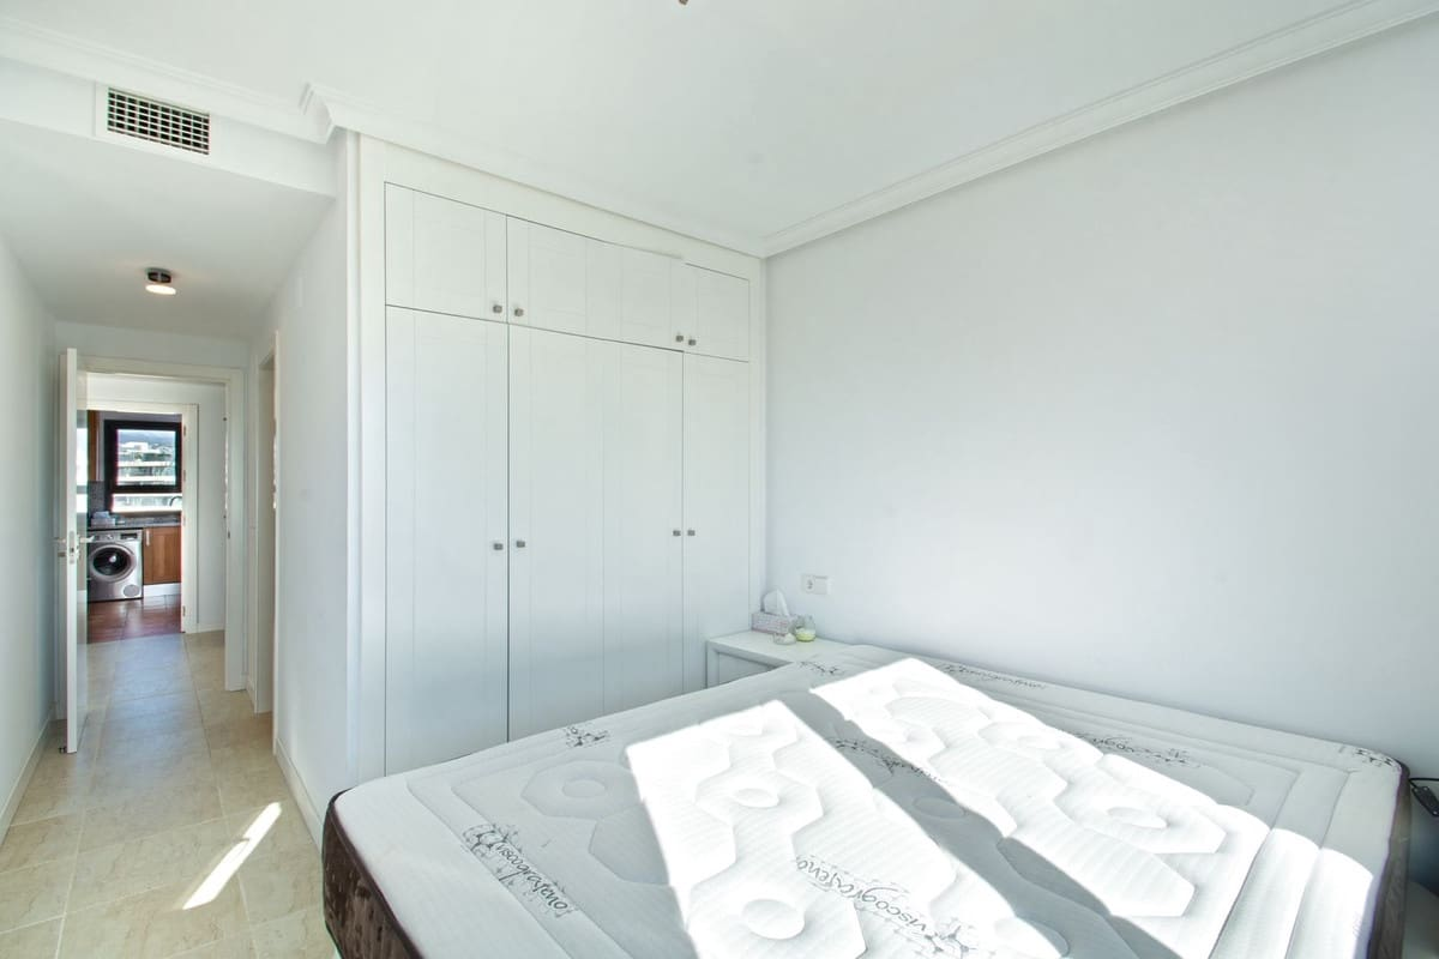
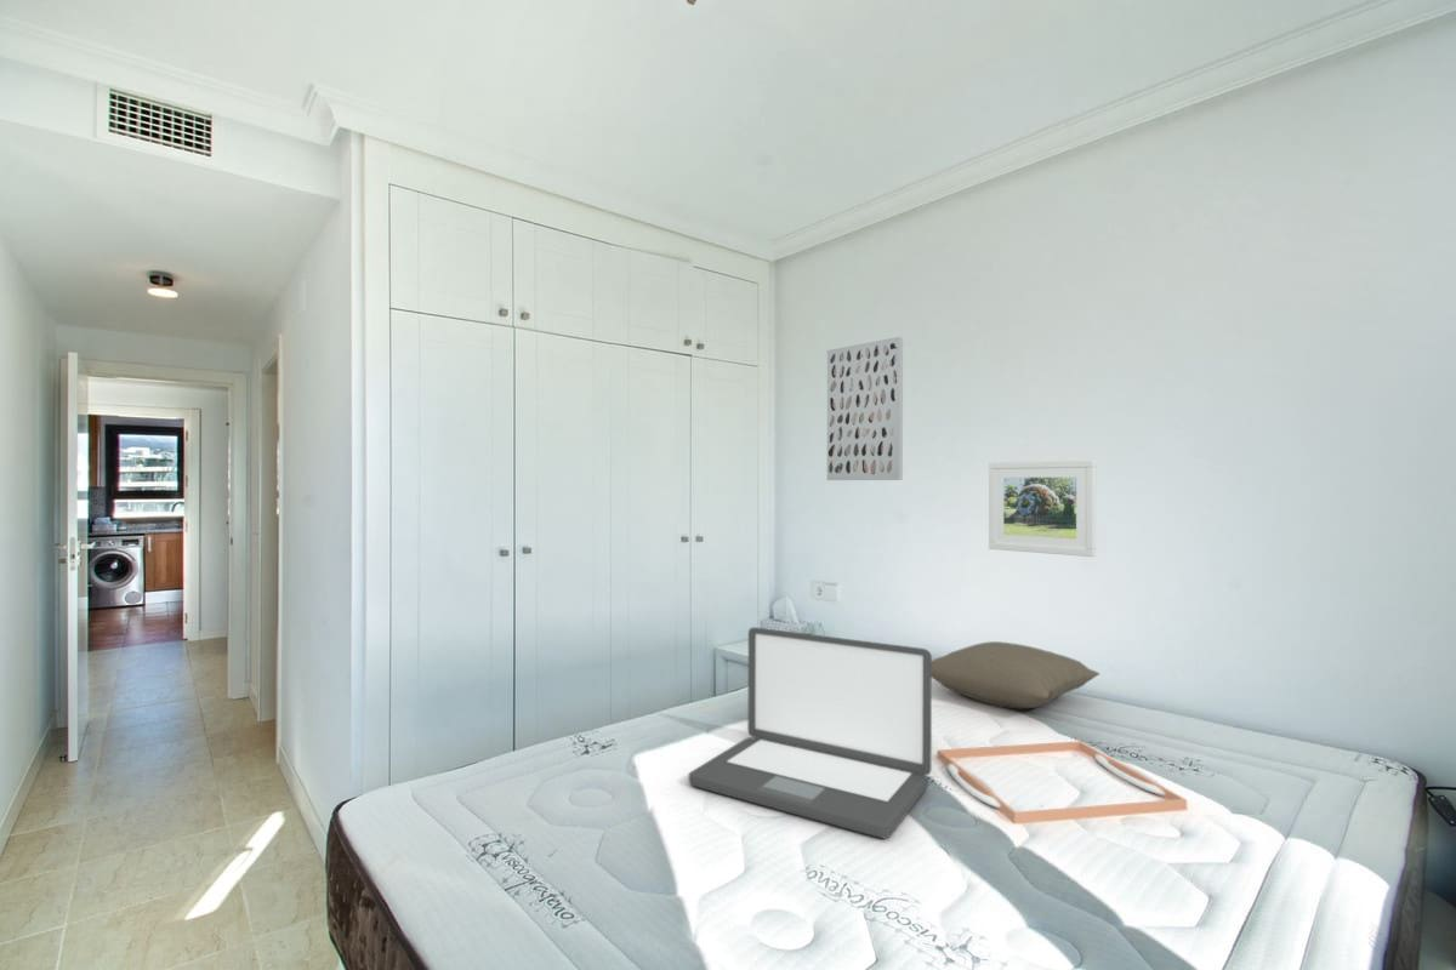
+ pillow [932,640,1100,709]
+ laptop [688,626,933,840]
+ serving tray [937,740,1188,826]
+ wall art [826,336,904,481]
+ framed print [988,458,1097,558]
